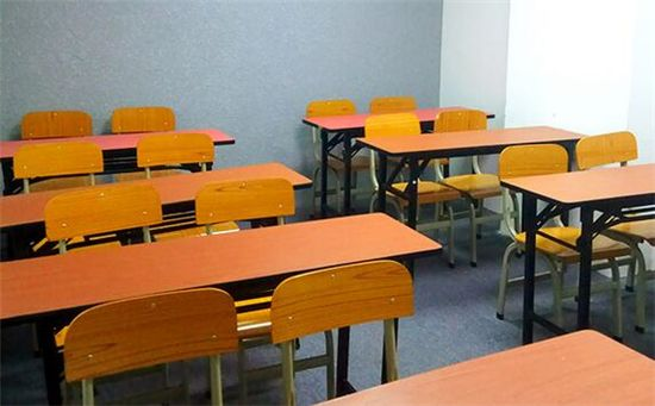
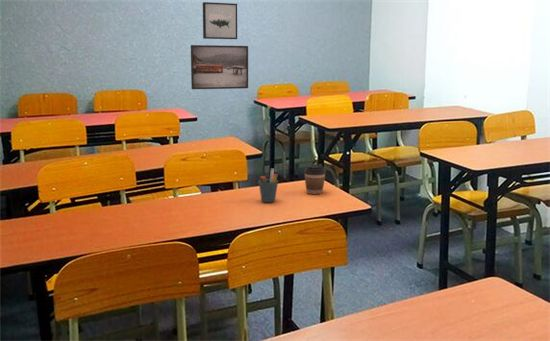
+ pen holder [258,167,279,203]
+ wall art [202,1,238,40]
+ coffee cup [303,163,327,195]
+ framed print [190,44,249,90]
